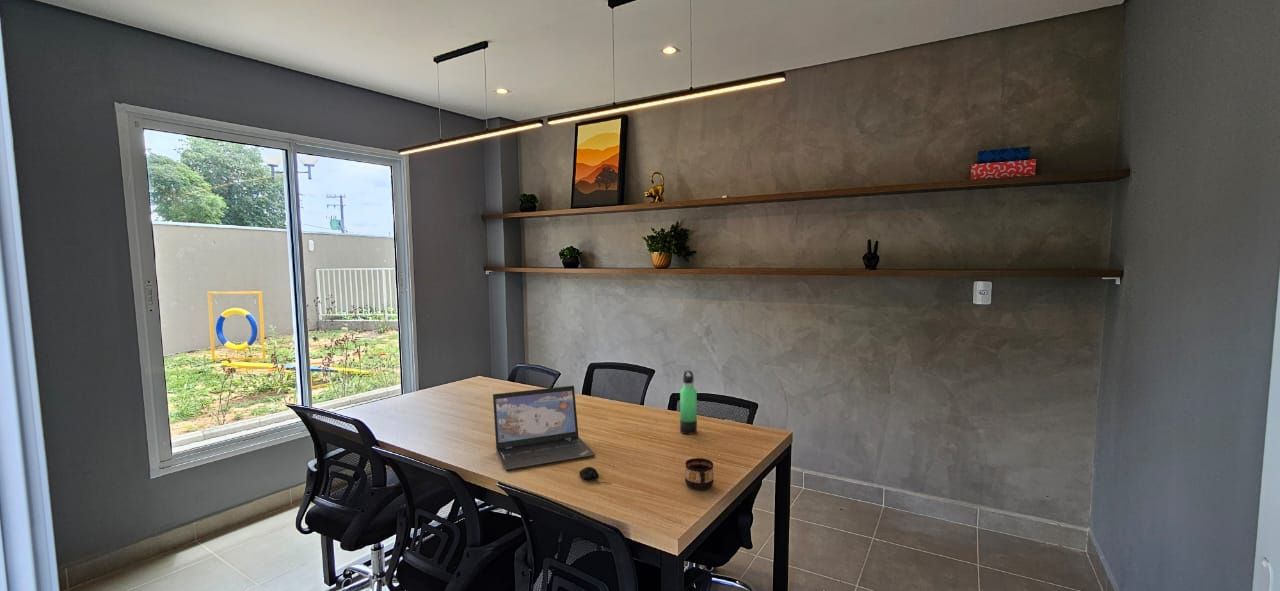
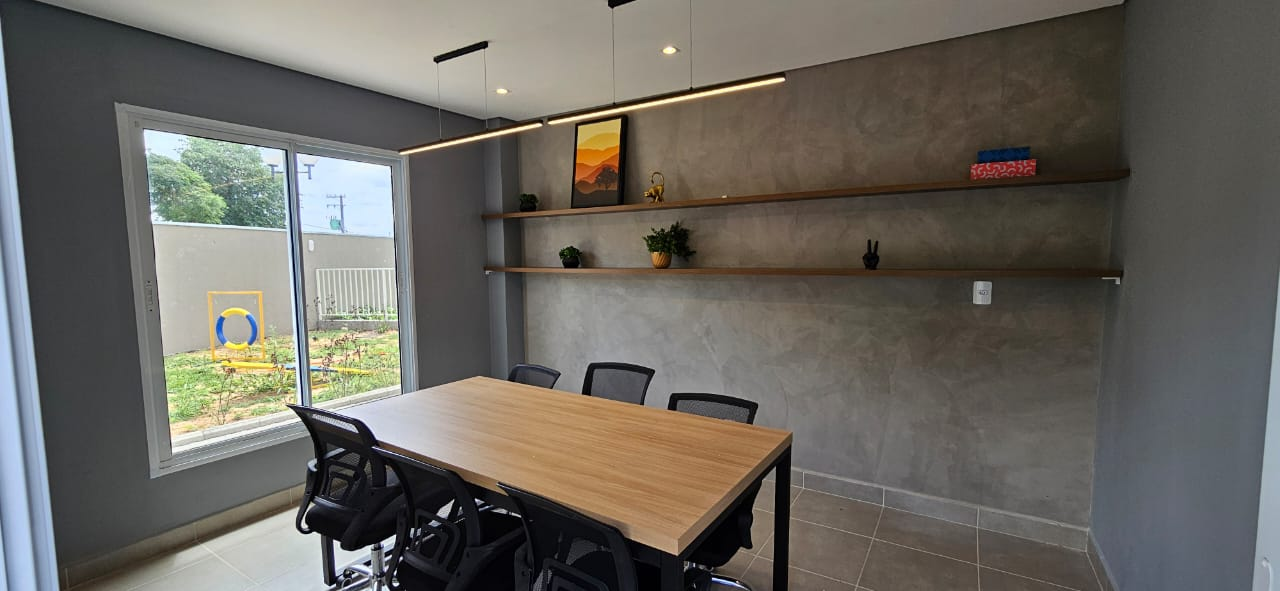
- computer mouse [578,466,612,485]
- cup [684,457,715,491]
- laptop [492,385,597,471]
- thermos bottle [679,369,698,435]
